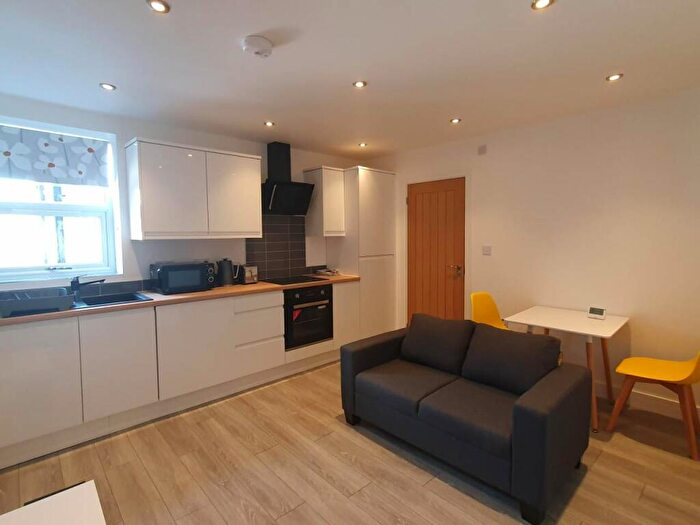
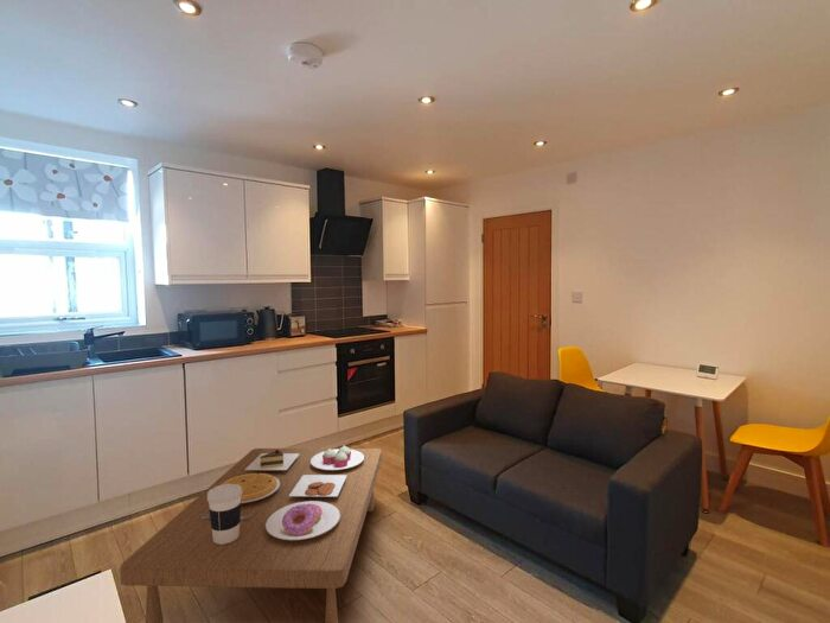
+ coffee table [119,444,383,623]
